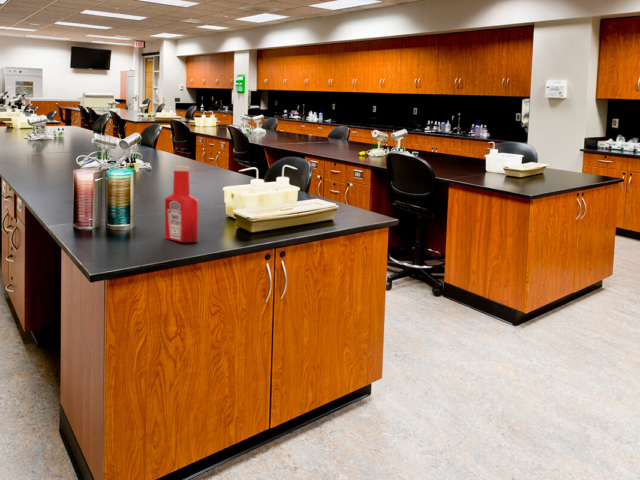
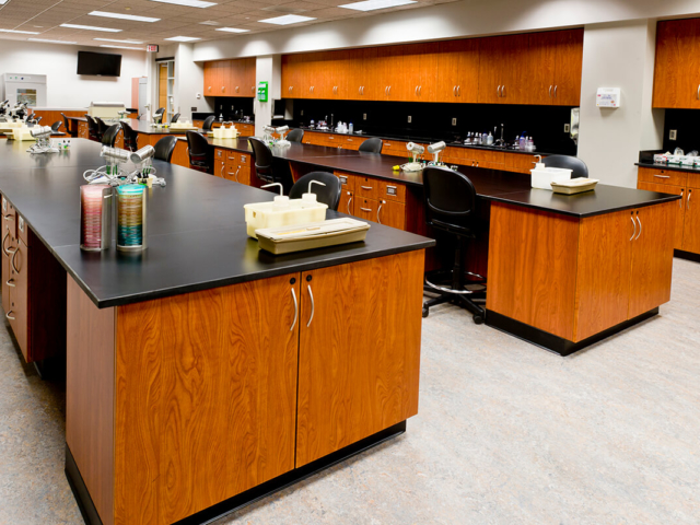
- soap bottle [164,165,199,243]
